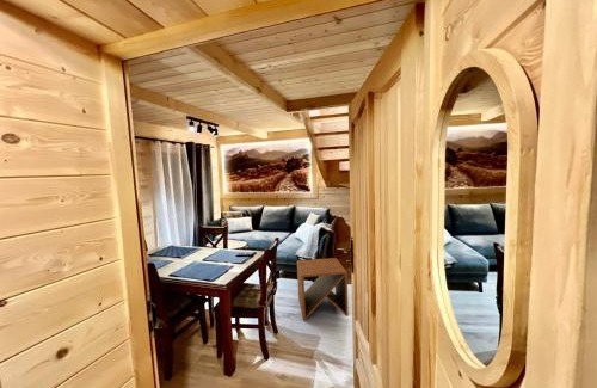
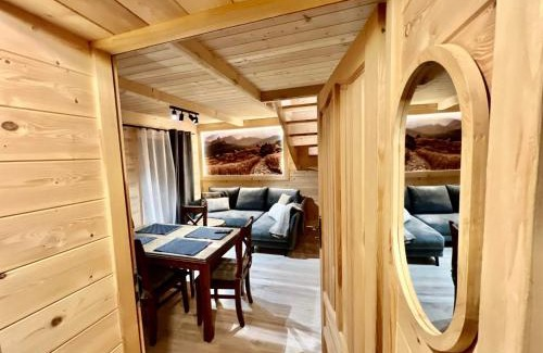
- side table [296,257,350,321]
